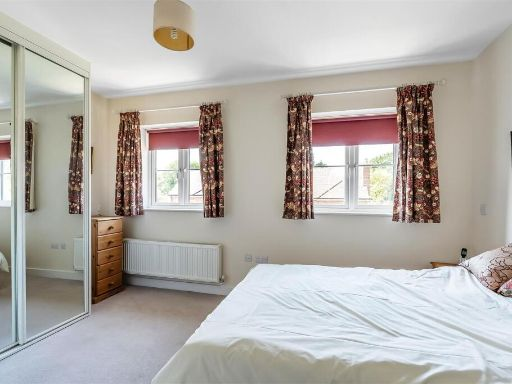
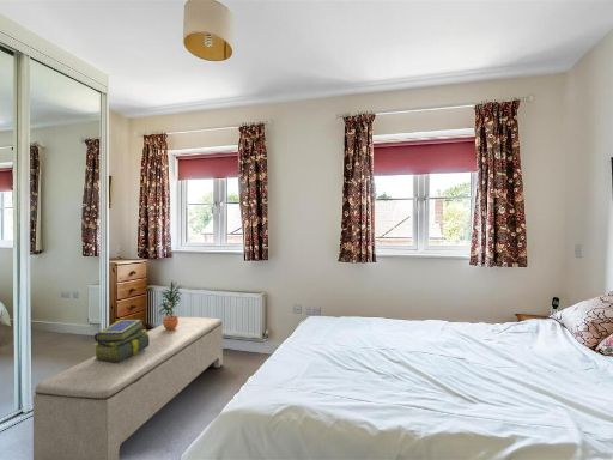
+ bench [32,316,224,460]
+ potted plant [158,280,183,331]
+ stack of books [92,319,150,363]
